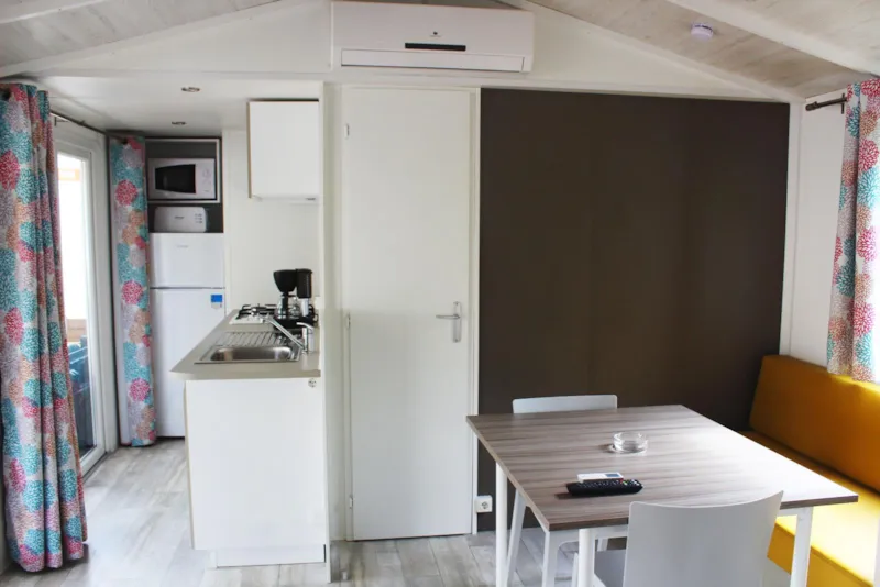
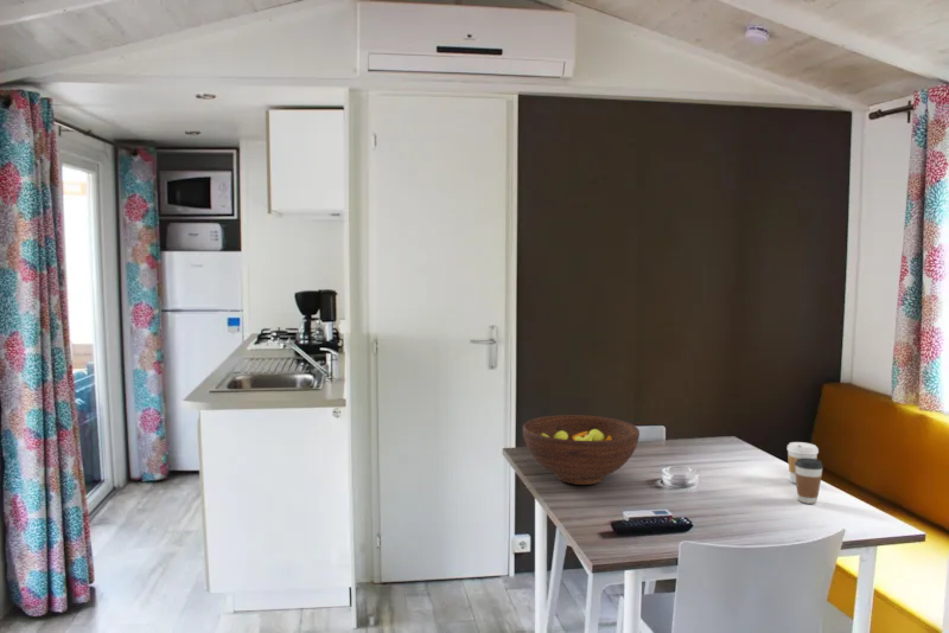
+ fruit bowl [522,414,641,486]
+ coffee cup [795,458,824,505]
+ coffee cup [786,441,820,485]
